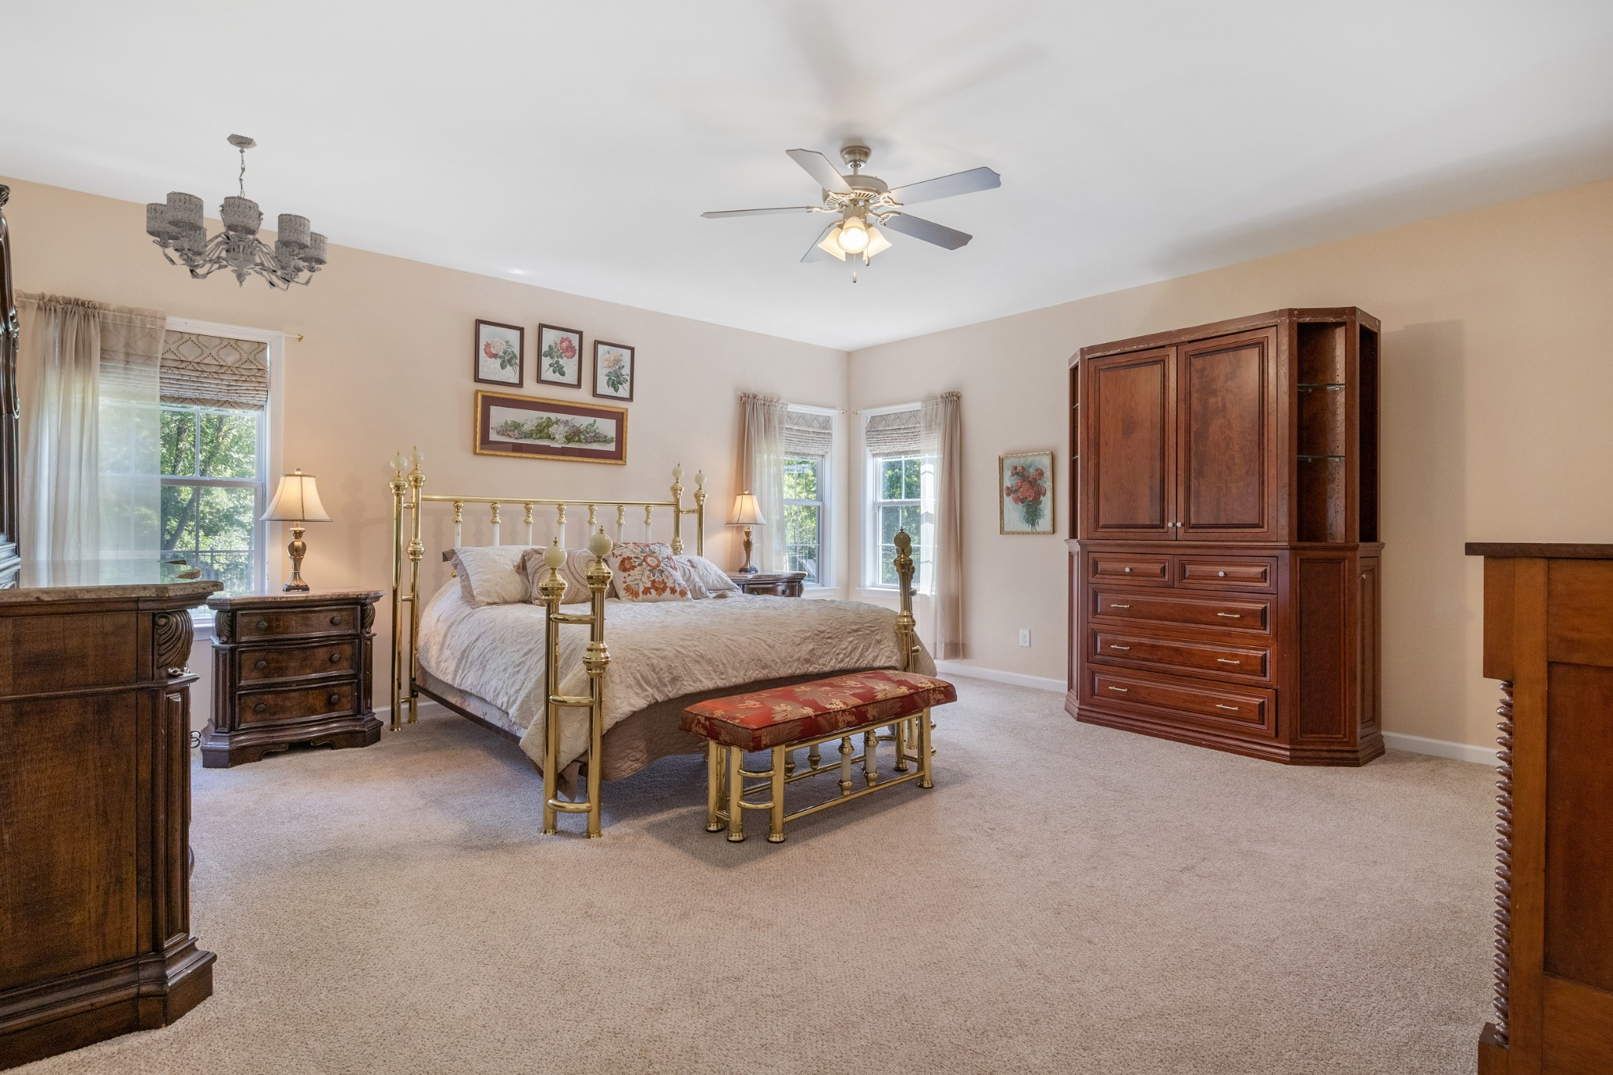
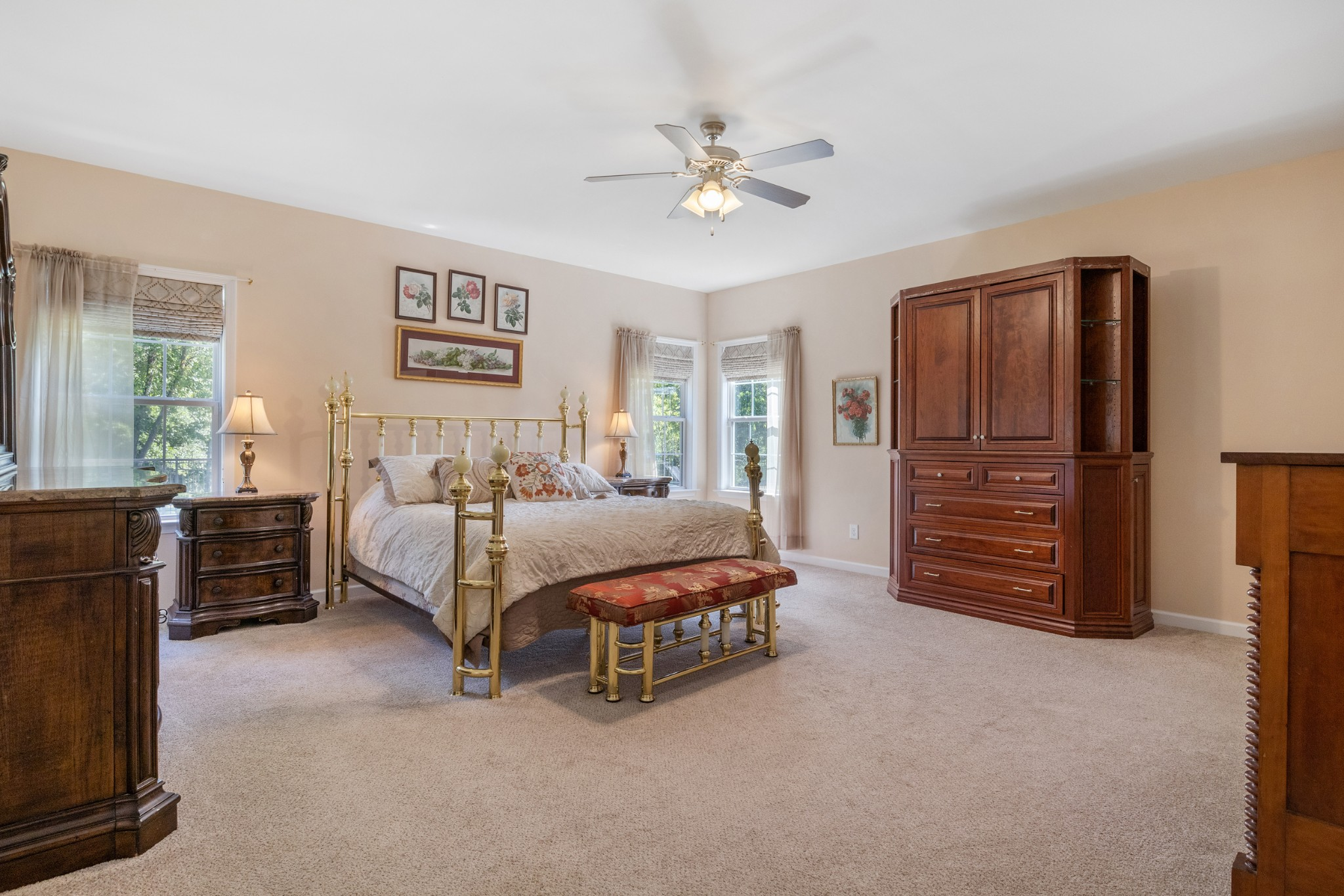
- chandelier [145,133,329,293]
